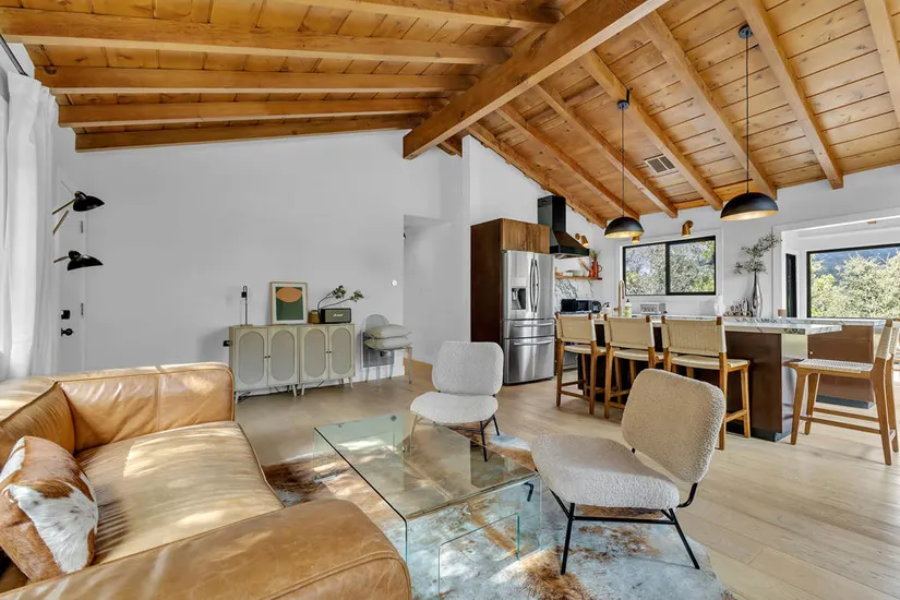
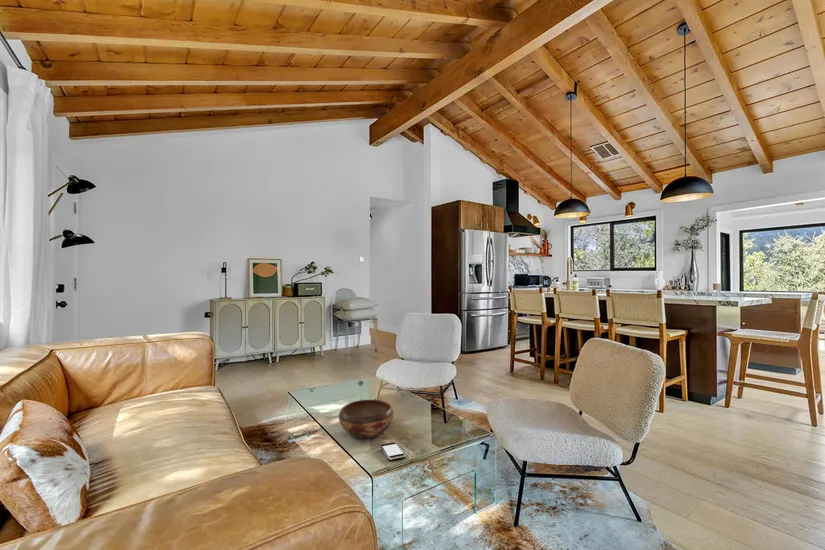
+ smartphone [379,442,407,462]
+ decorative bowl [338,399,395,440]
